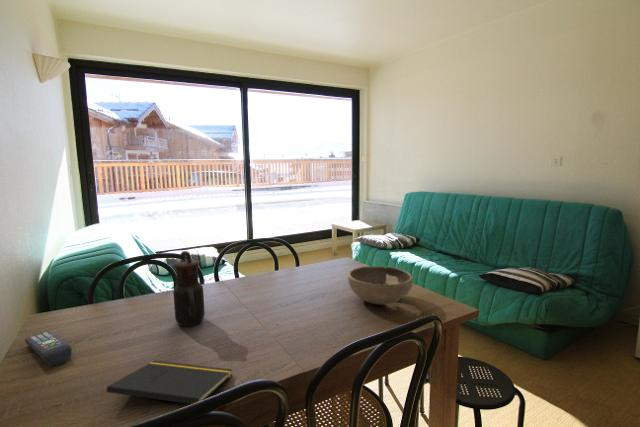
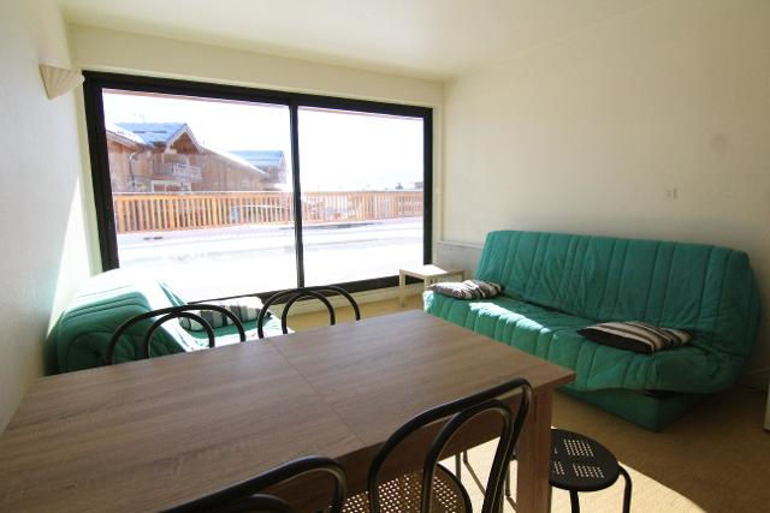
- remote control [24,330,73,368]
- notepad [106,360,233,405]
- teapot [172,250,206,327]
- bowl [347,265,414,306]
